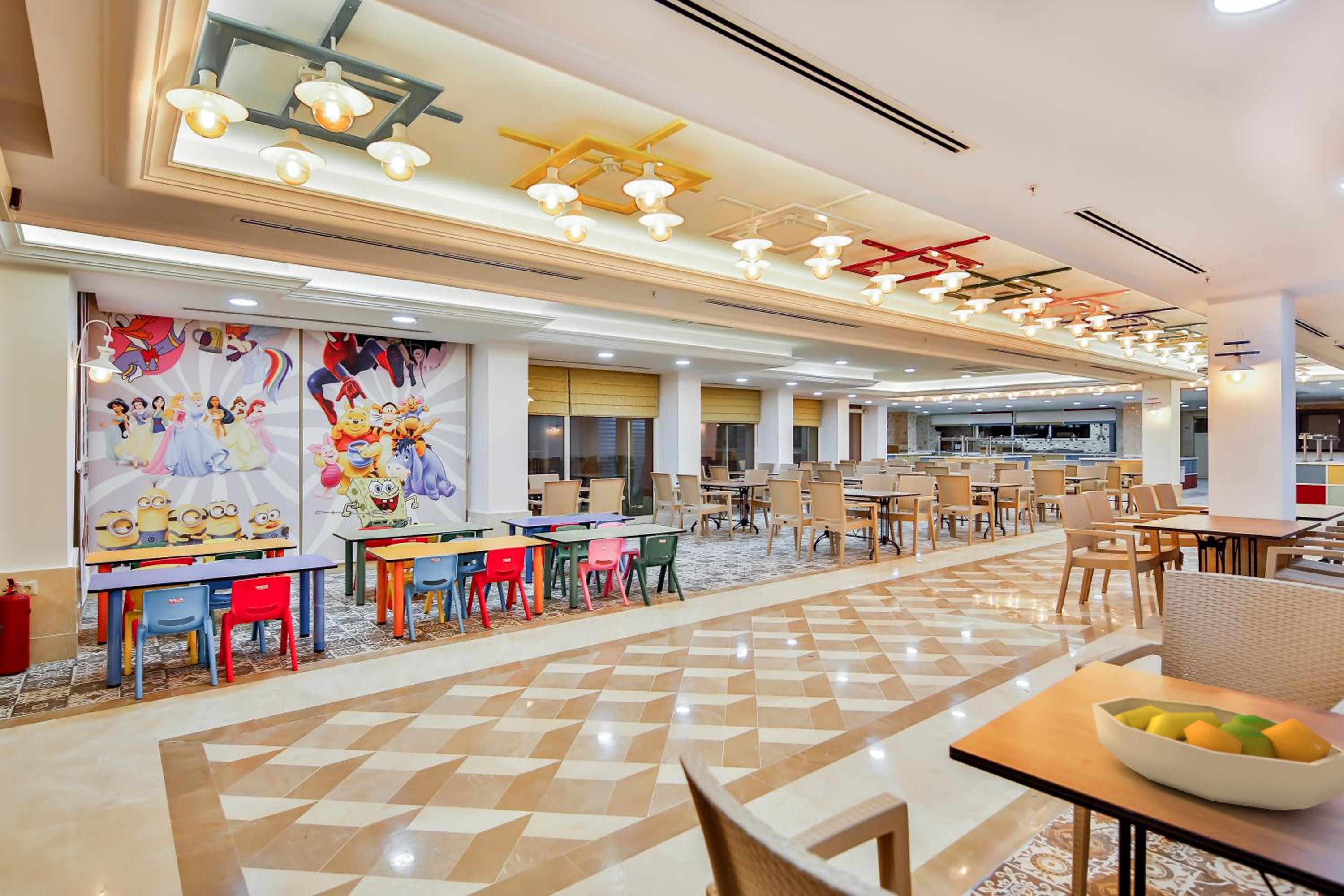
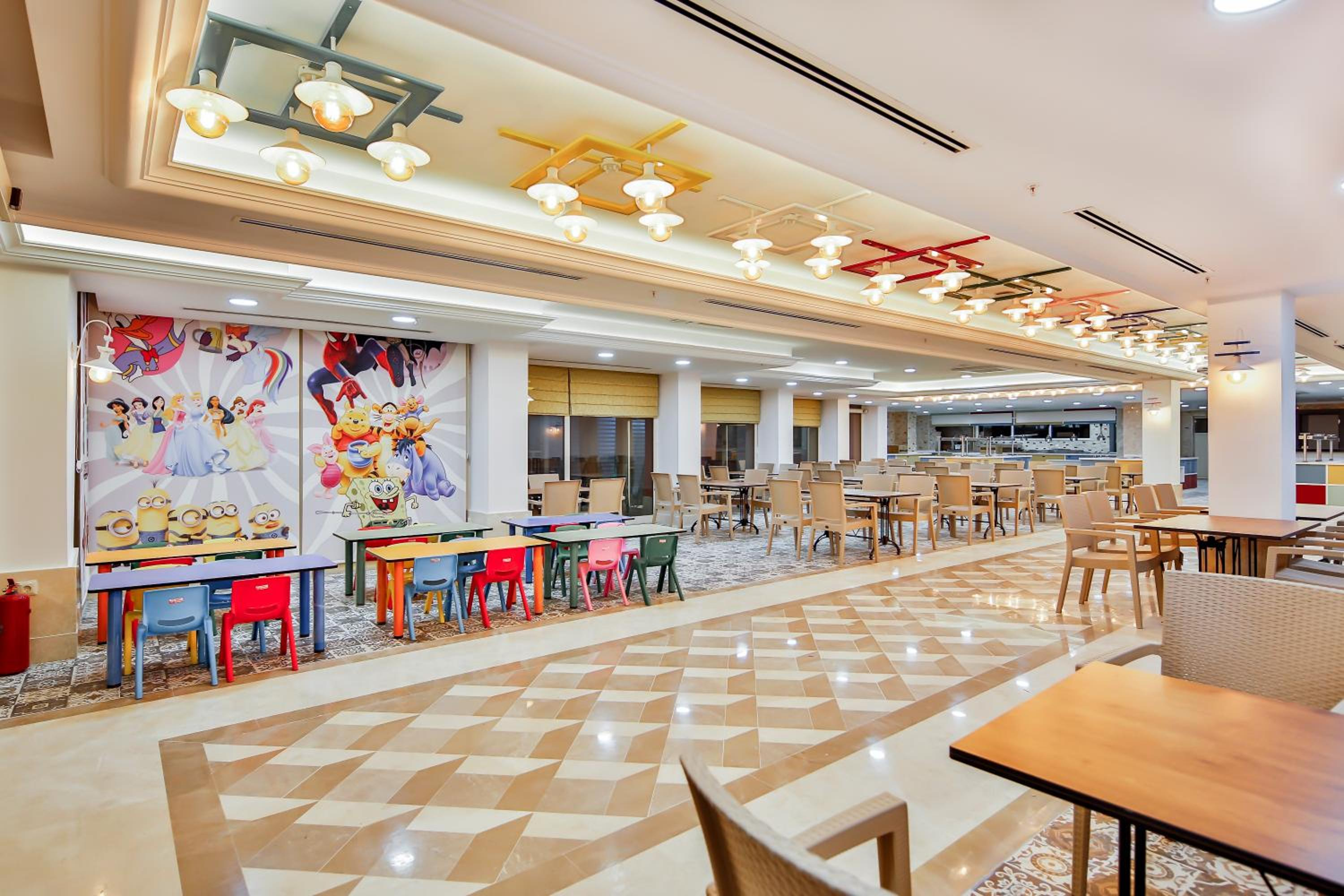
- fruit bowl [1092,696,1344,811]
